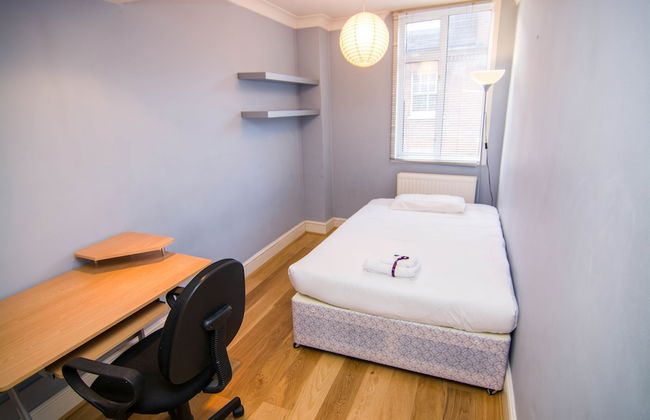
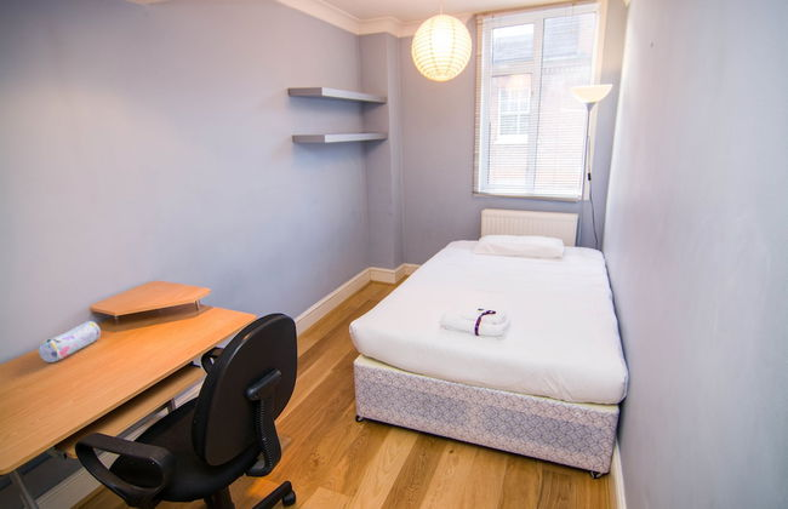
+ pencil case [36,320,102,364]
